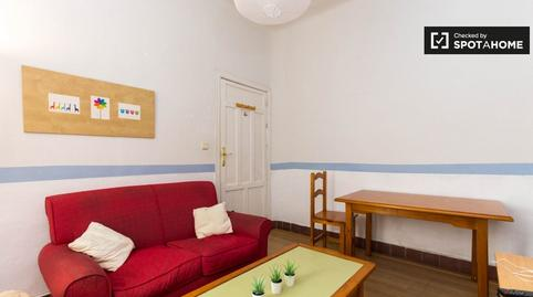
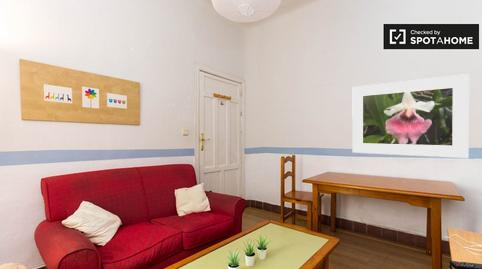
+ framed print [351,73,470,159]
